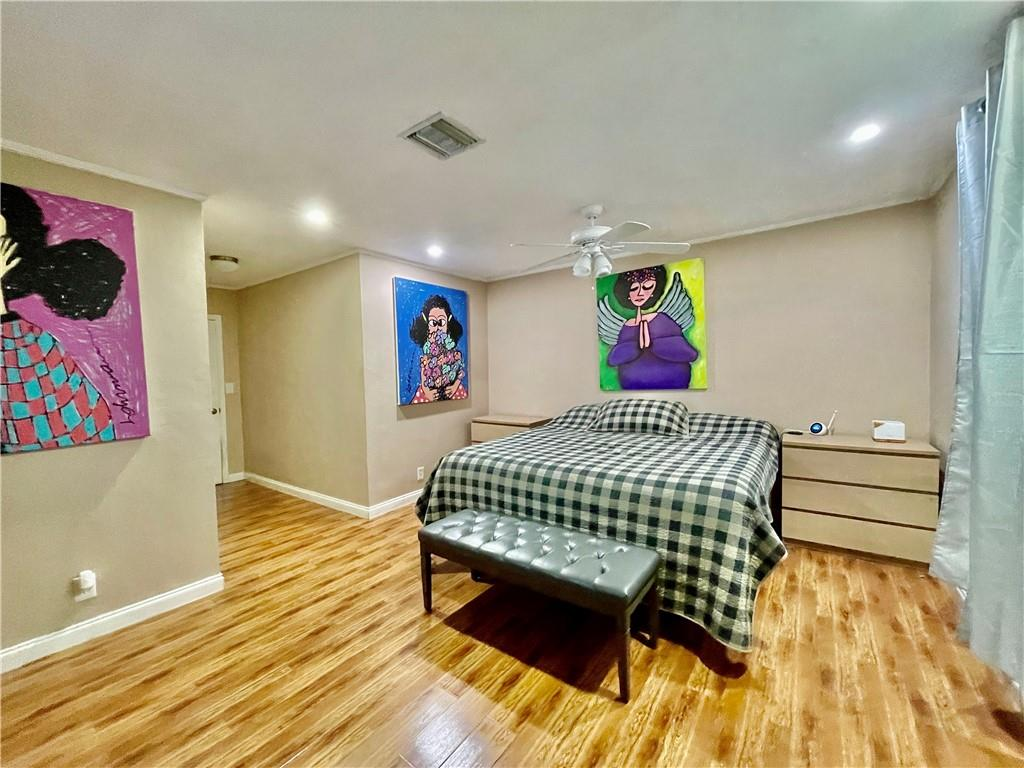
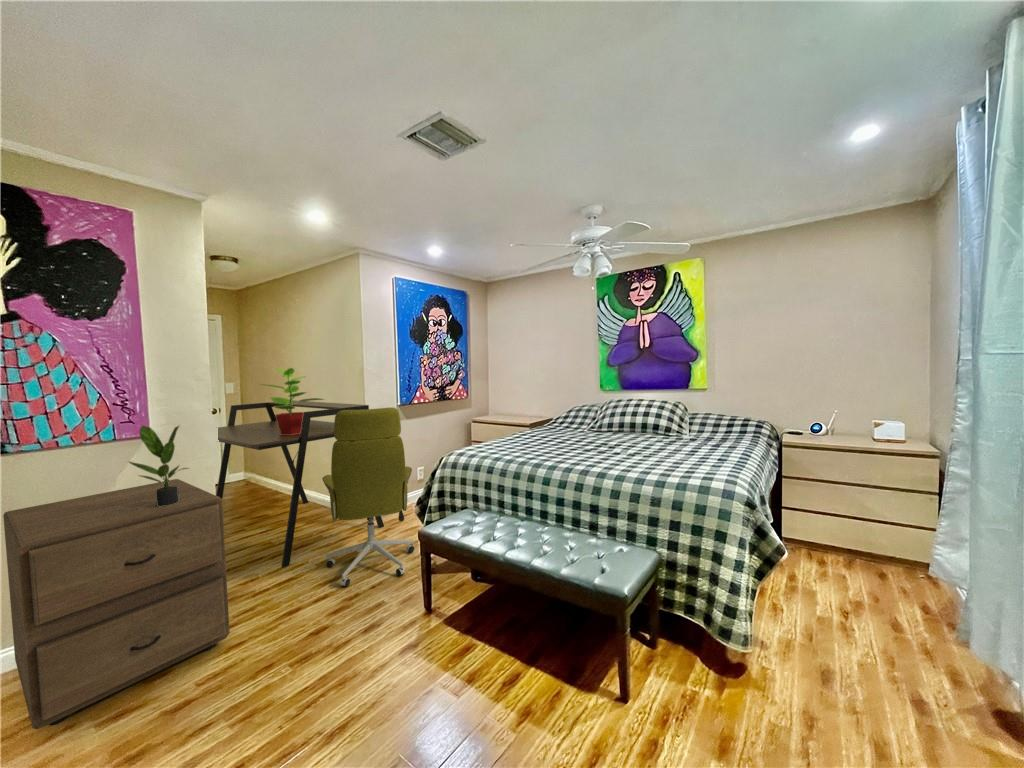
+ potted plant [127,424,191,507]
+ potted plant [258,367,326,435]
+ filing cabinet [2,478,231,730]
+ desk [215,399,385,569]
+ office chair [321,407,416,588]
